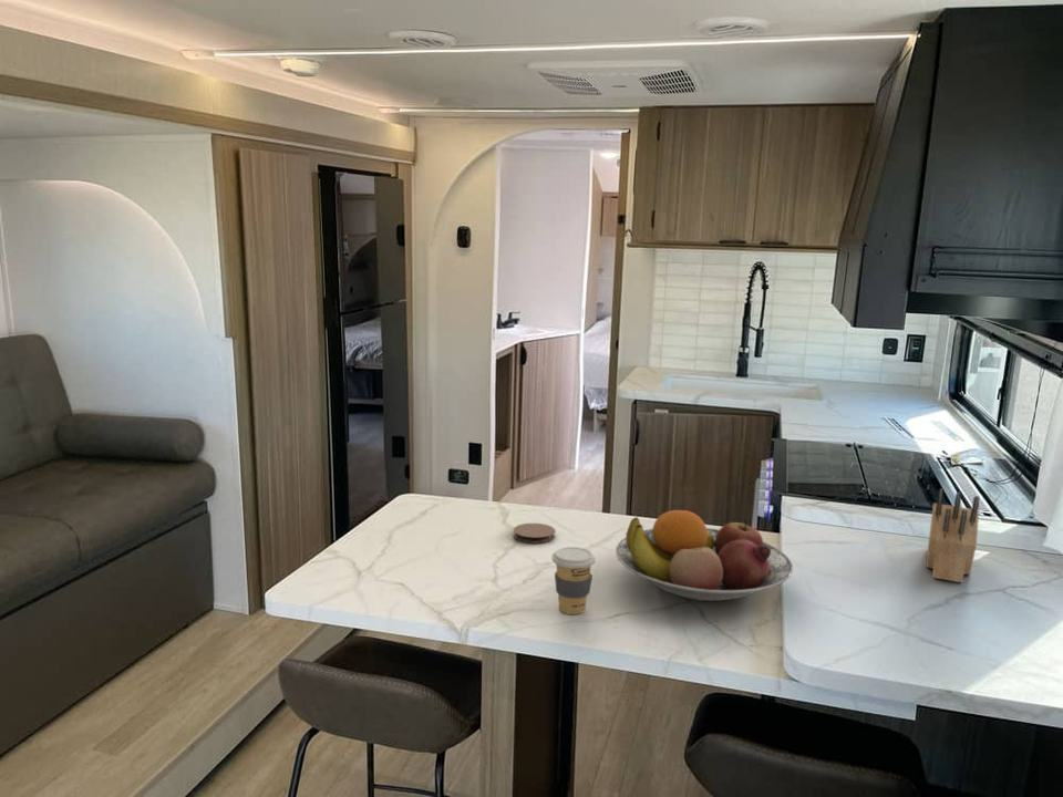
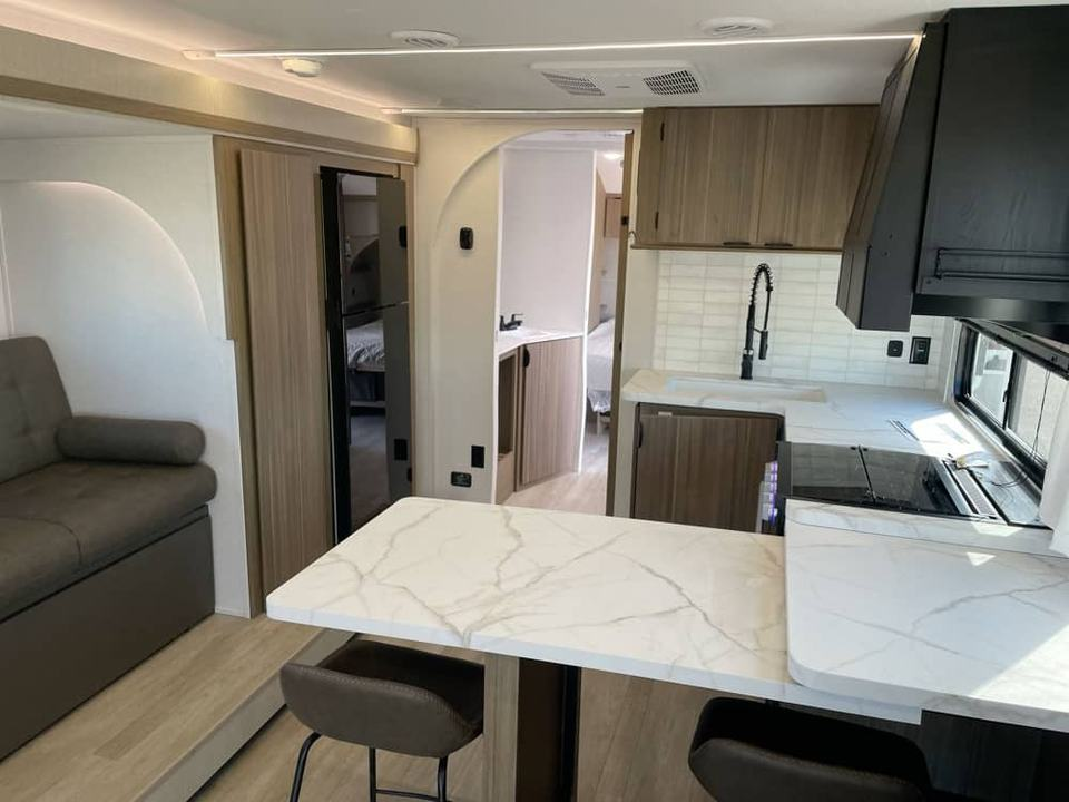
- coffee cup [551,546,597,615]
- knife block [925,488,981,584]
- coaster [513,522,556,544]
- fruit bowl [615,509,794,602]
